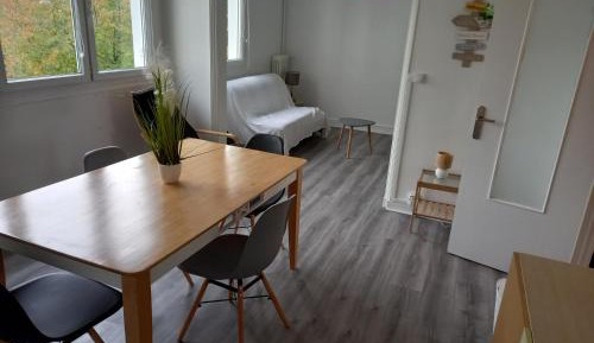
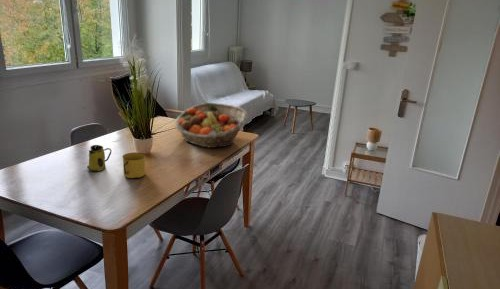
+ mug [121,152,147,179]
+ fruit basket [174,102,248,149]
+ mug [86,144,113,172]
